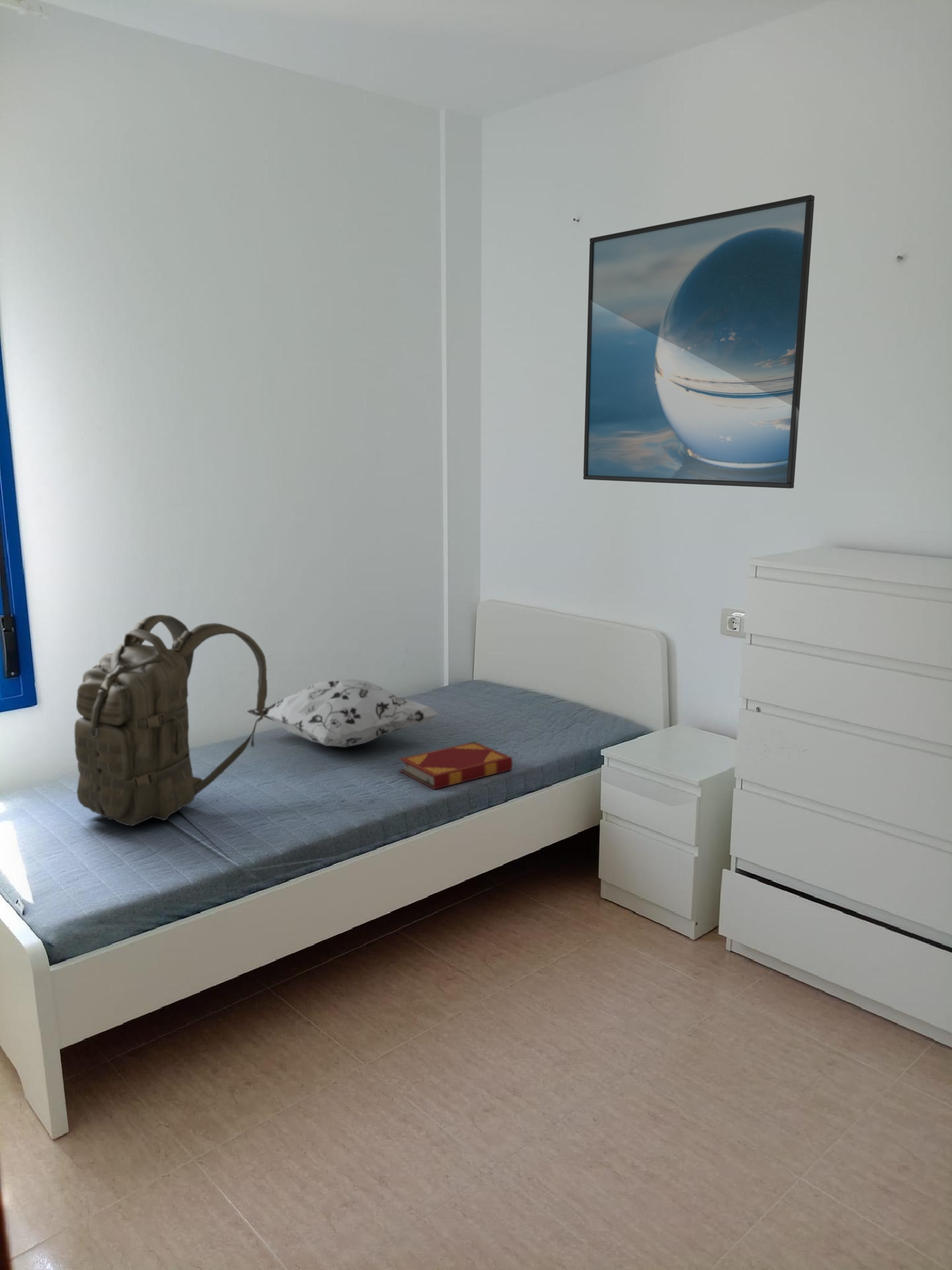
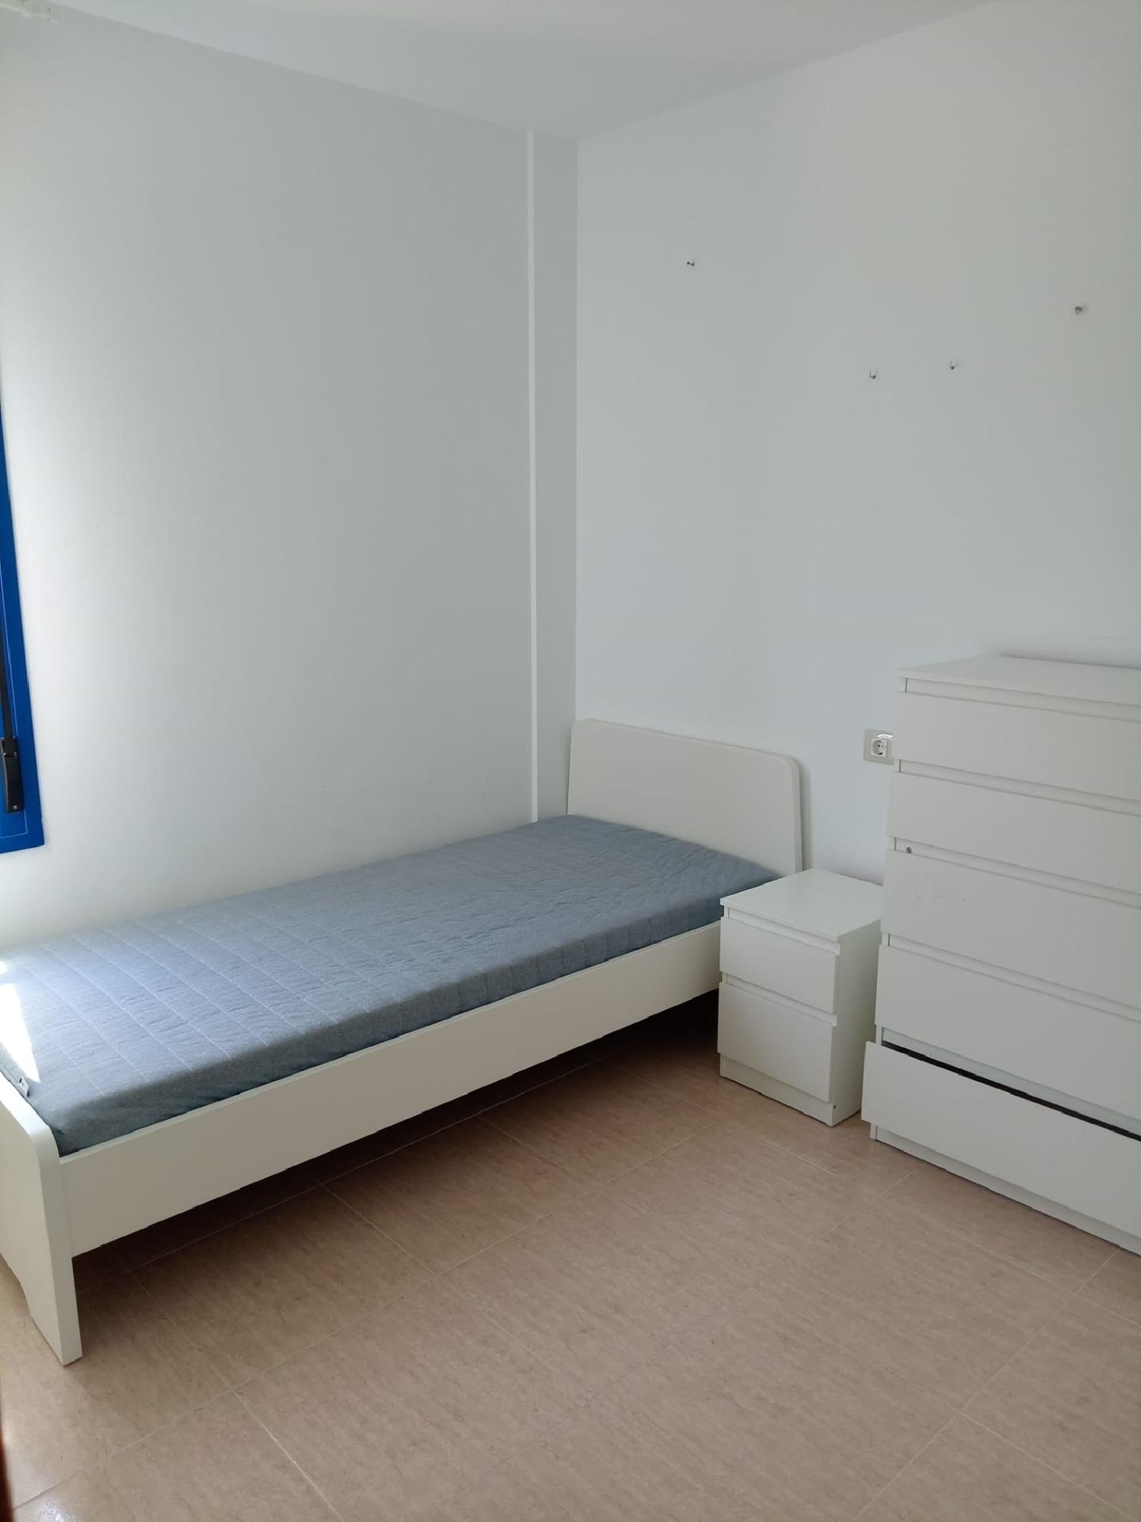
- backpack [74,614,268,827]
- decorative pillow [246,678,440,748]
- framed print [583,194,815,489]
- hardback book [399,741,513,790]
